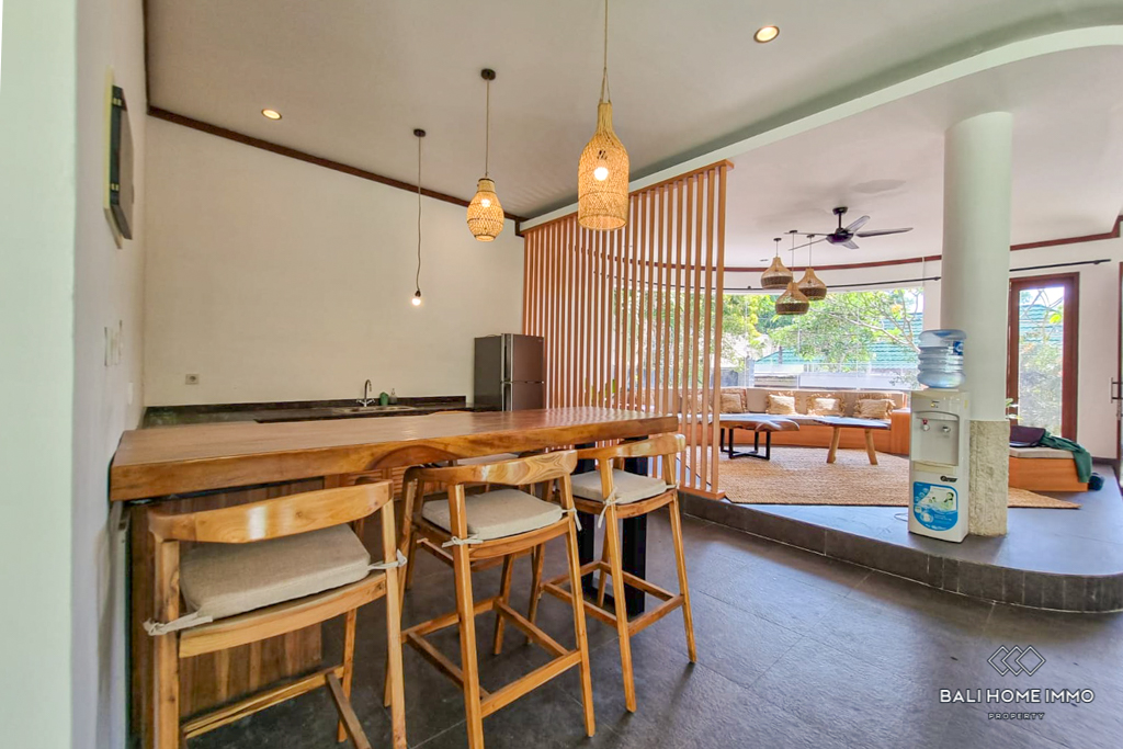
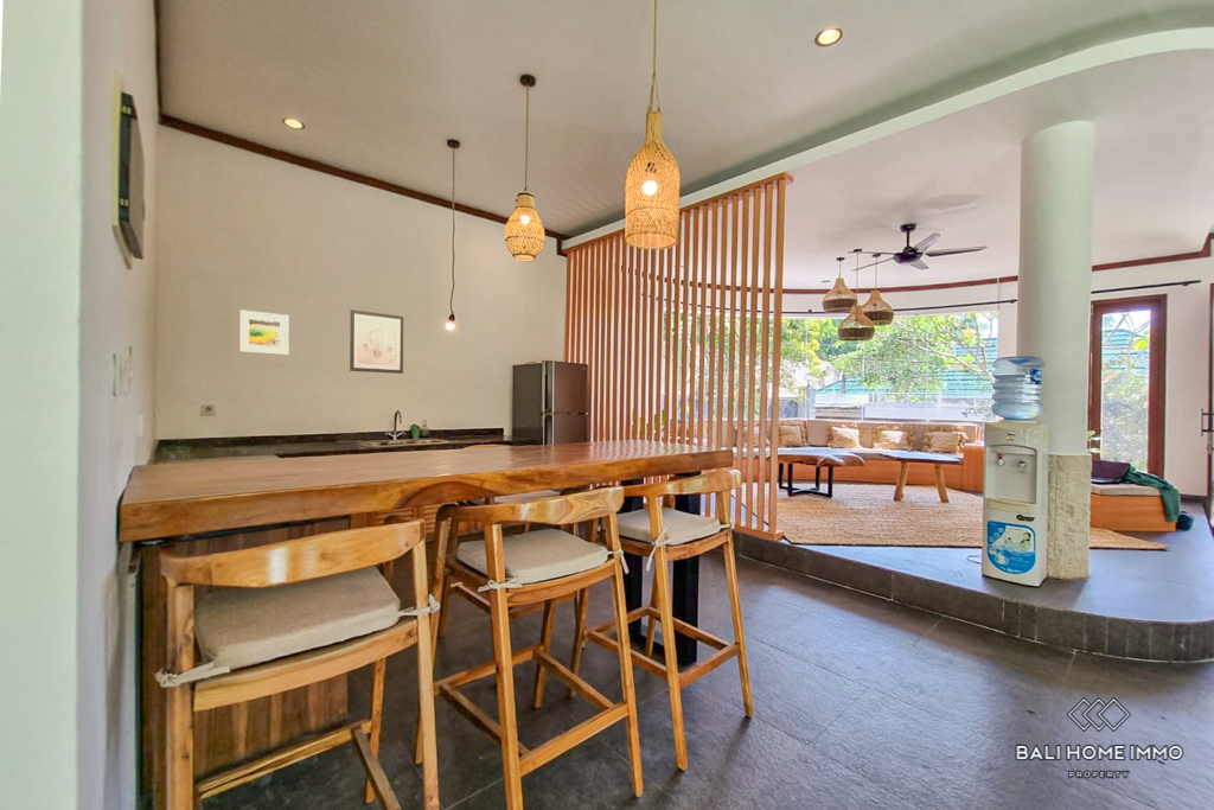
+ wall art [349,308,404,375]
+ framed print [238,308,290,356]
